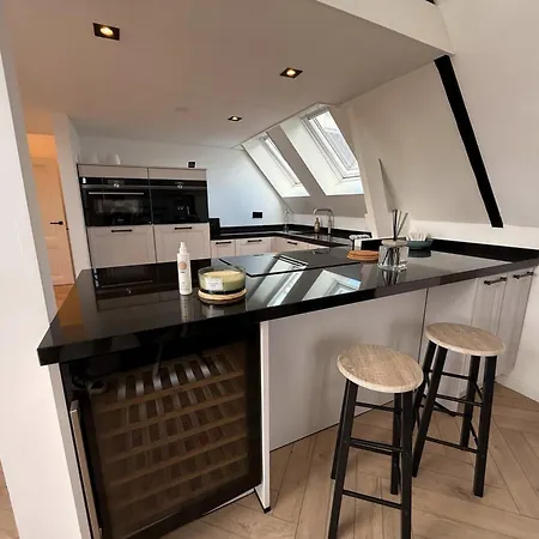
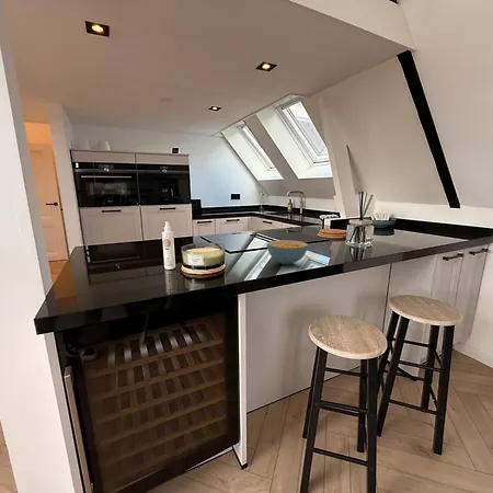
+ cereal bowl [266,239,309,265]
